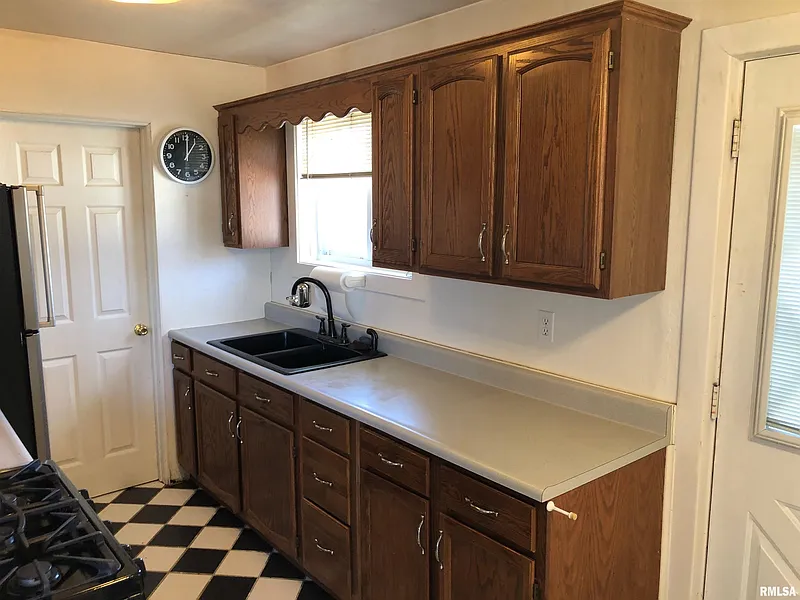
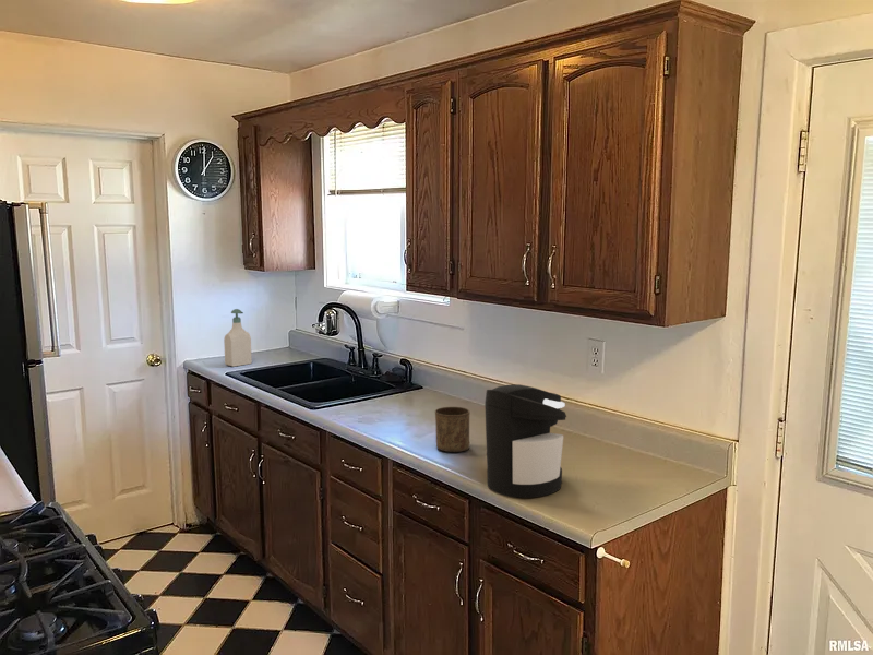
+ soap bottle [223,308,253,368]
+ cup [434,406,470,453]
+ coffee maker [483,383,567,499]
